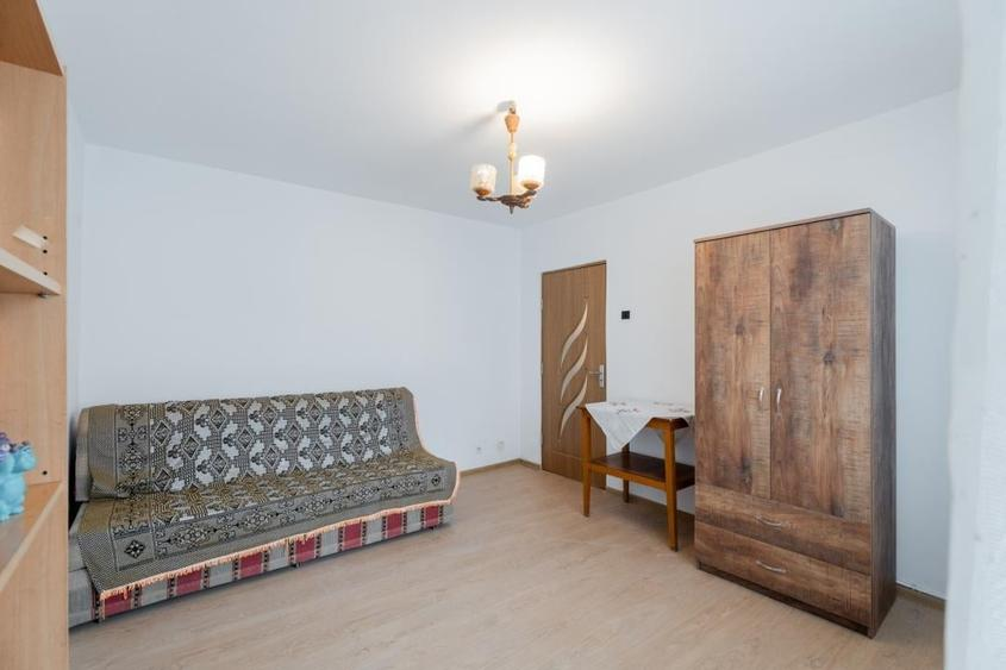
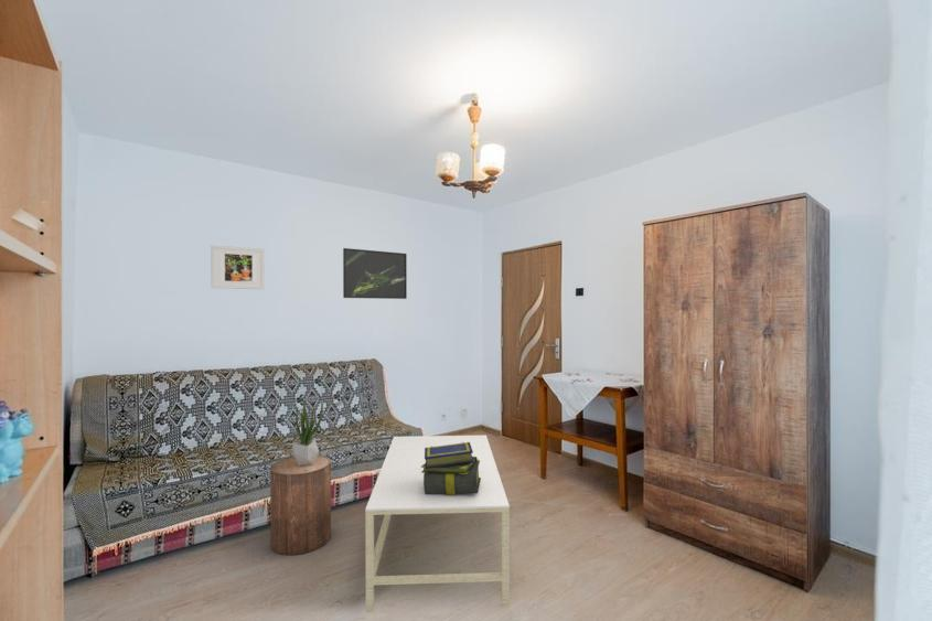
+ potted plant [291,396,324,467]
+ stool [269,454,332,556]
+ stack of books [420,442,481,495]
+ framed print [342,247,408,300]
+ coffee table [364,435,511,613]
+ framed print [210,244,266,290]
